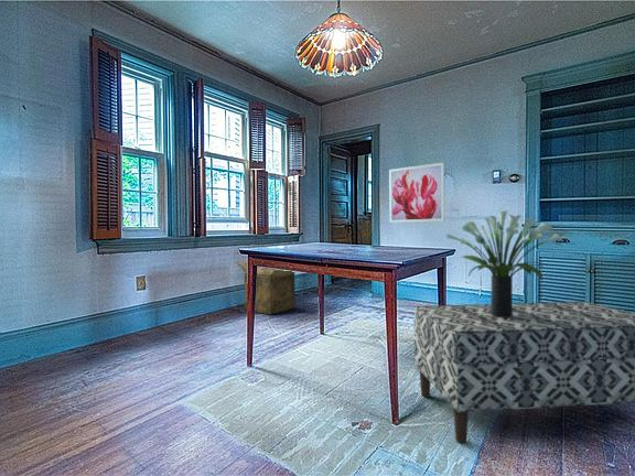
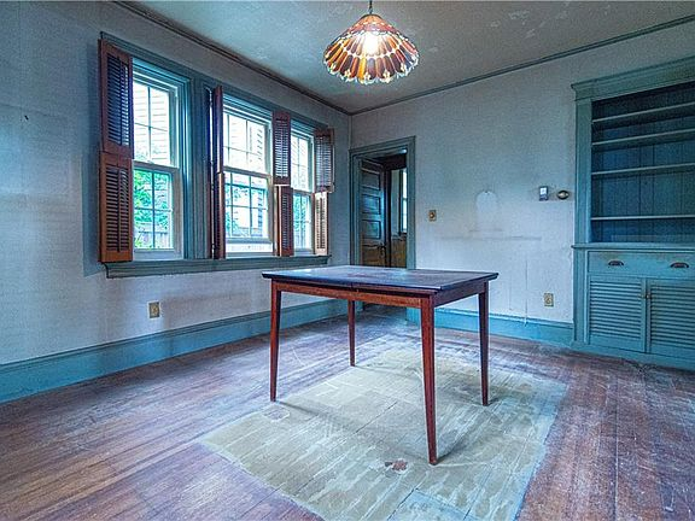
- potted plant [445,210,563,317]
- cardboard box [235,261,297,315]
- wall art [388,162,445,224]
- bench [413,301,635,445]
